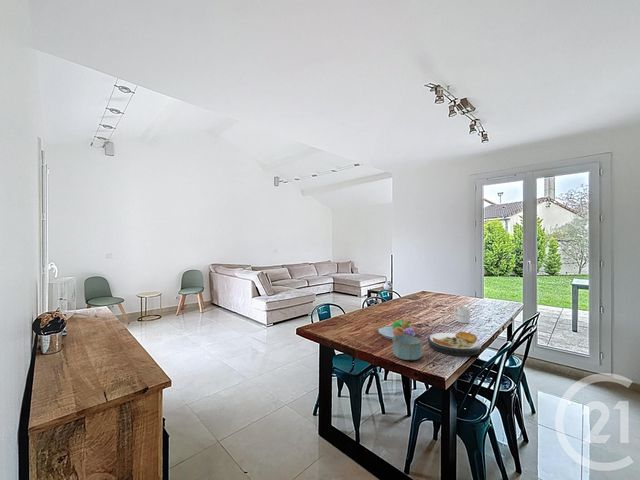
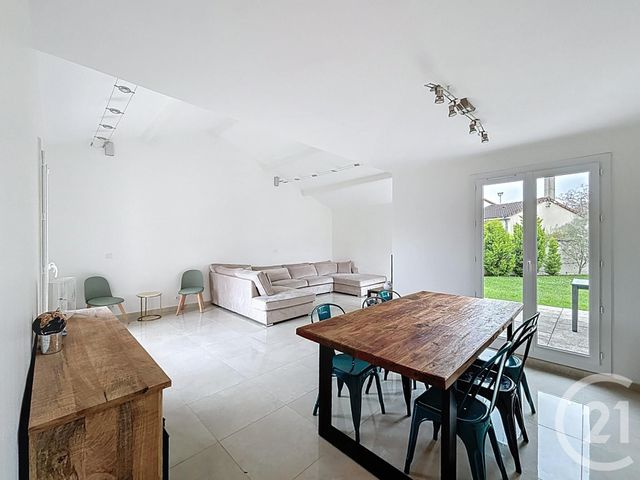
- mug [453,306,471,324]
- plate [427,331,482,357]
- bowl [392,334,423,361]
- fruit bowl [378,318,416,341]
